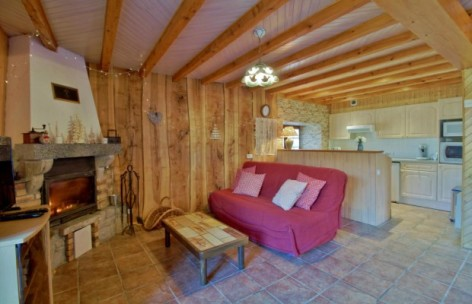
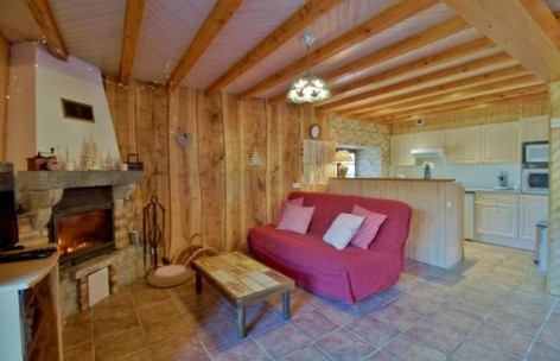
+ woven basket [147,264,193,289]
